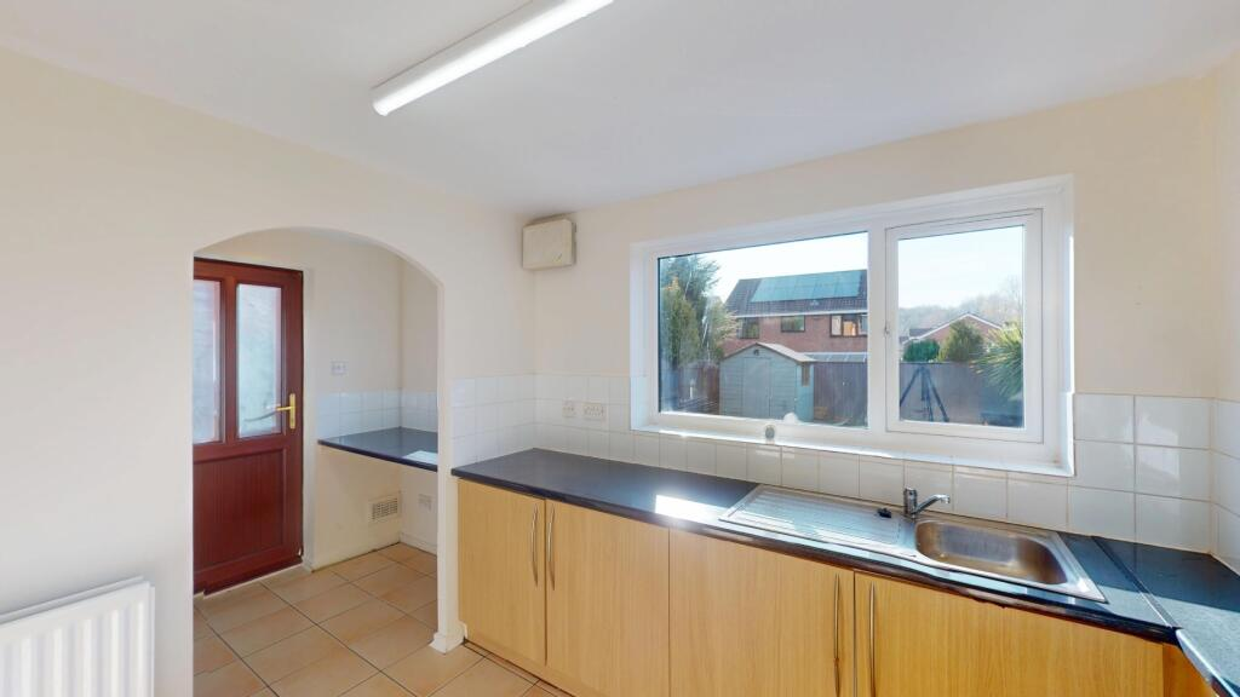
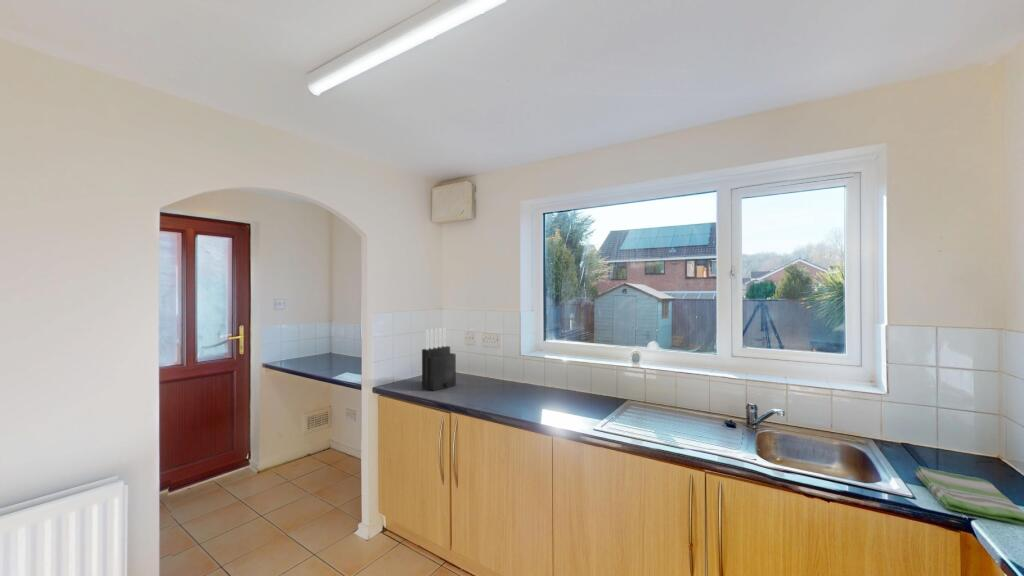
+ knife block [421,327,457,392]
+ dish towel [913,465,1024,526]
